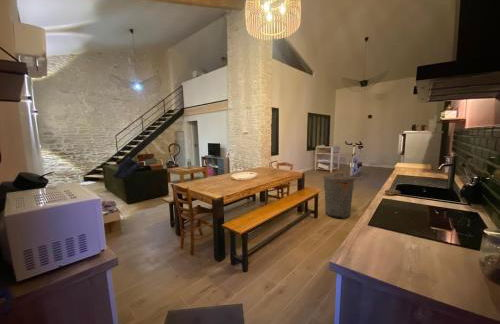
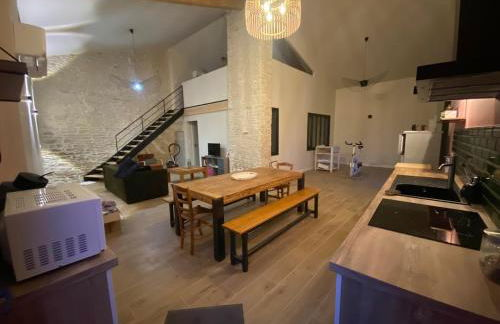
- trash can [322,172,355,220]
